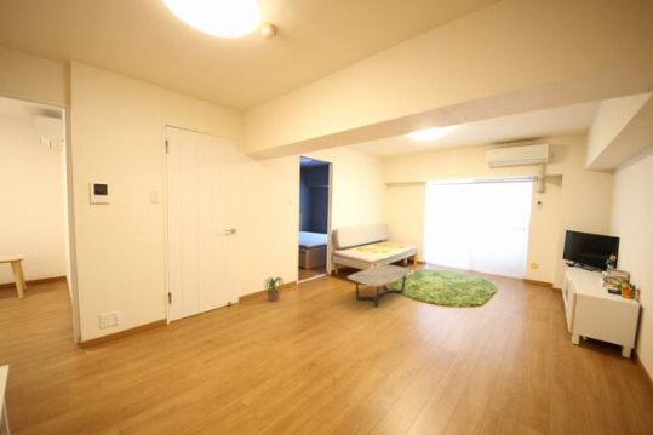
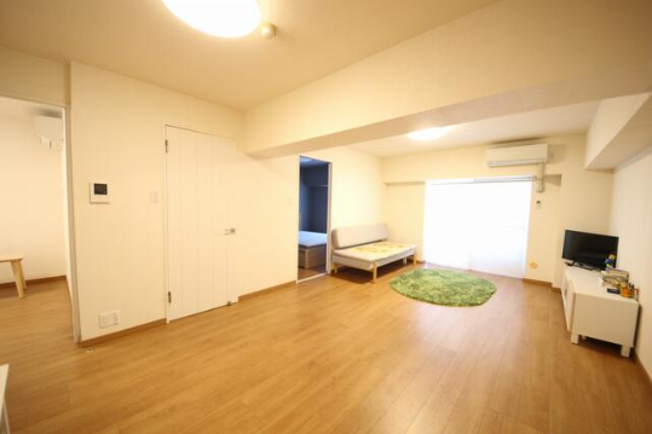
- potted plant [263,275,285,303]
- coffee table [346,263,414,308]
